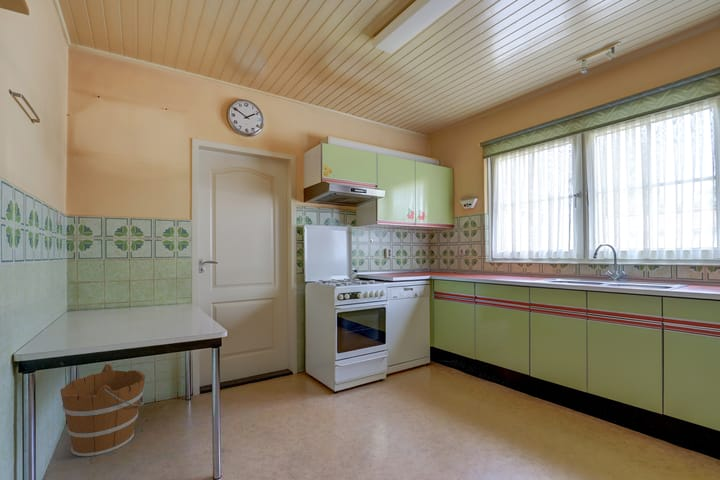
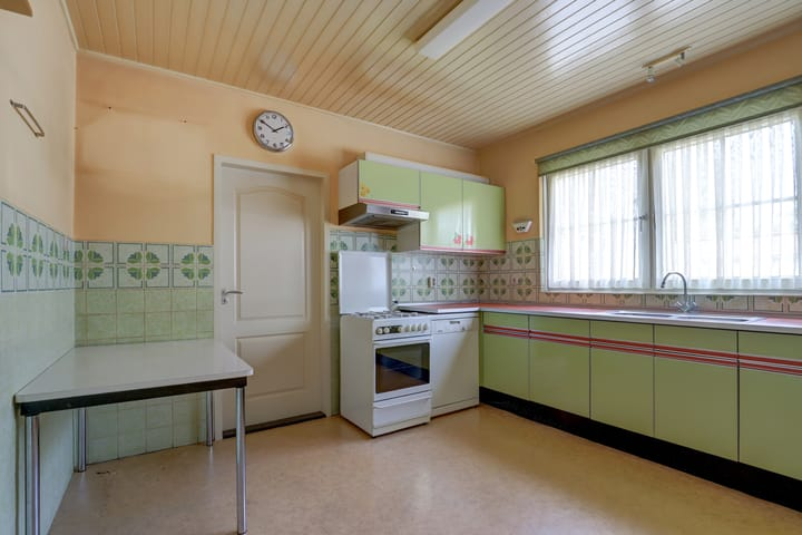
- bucket [60,363,147,457]
